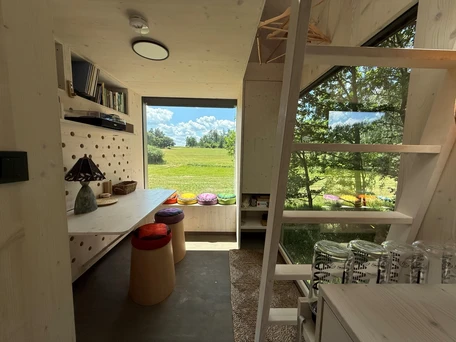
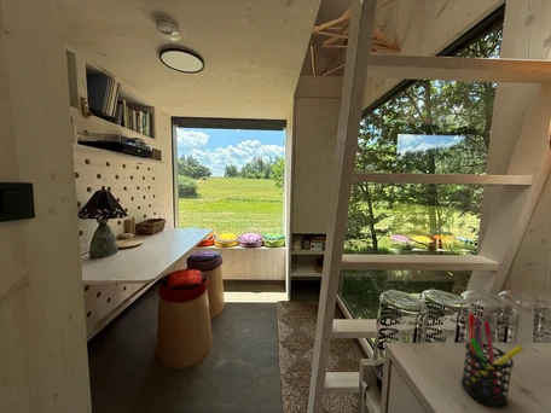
+ pen holder [460,312,526,409]
